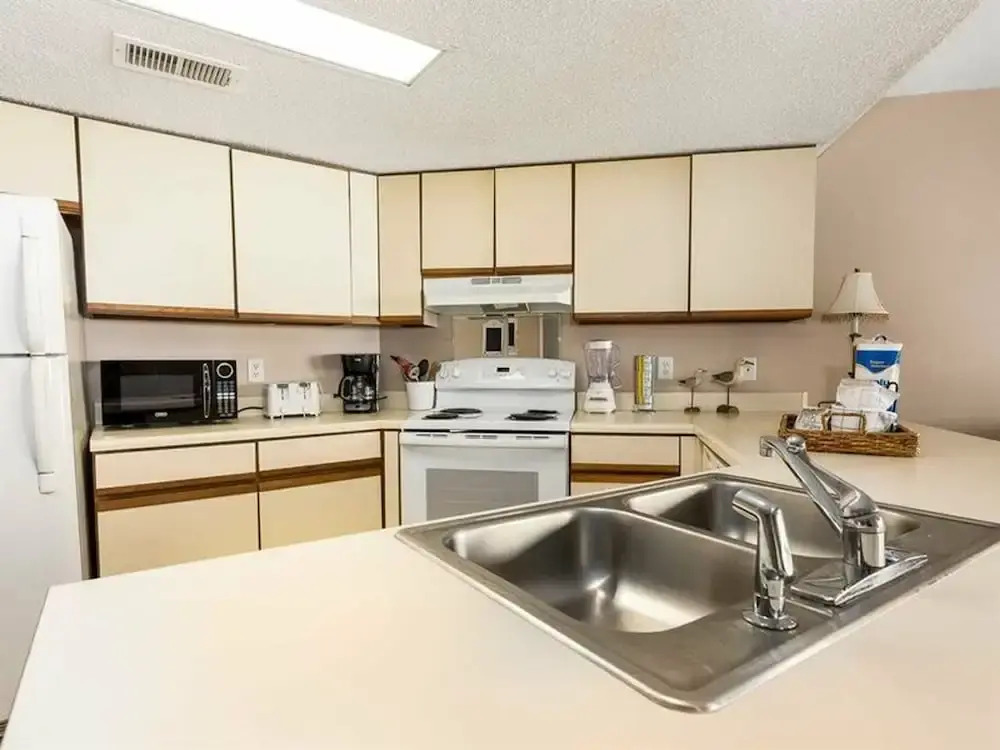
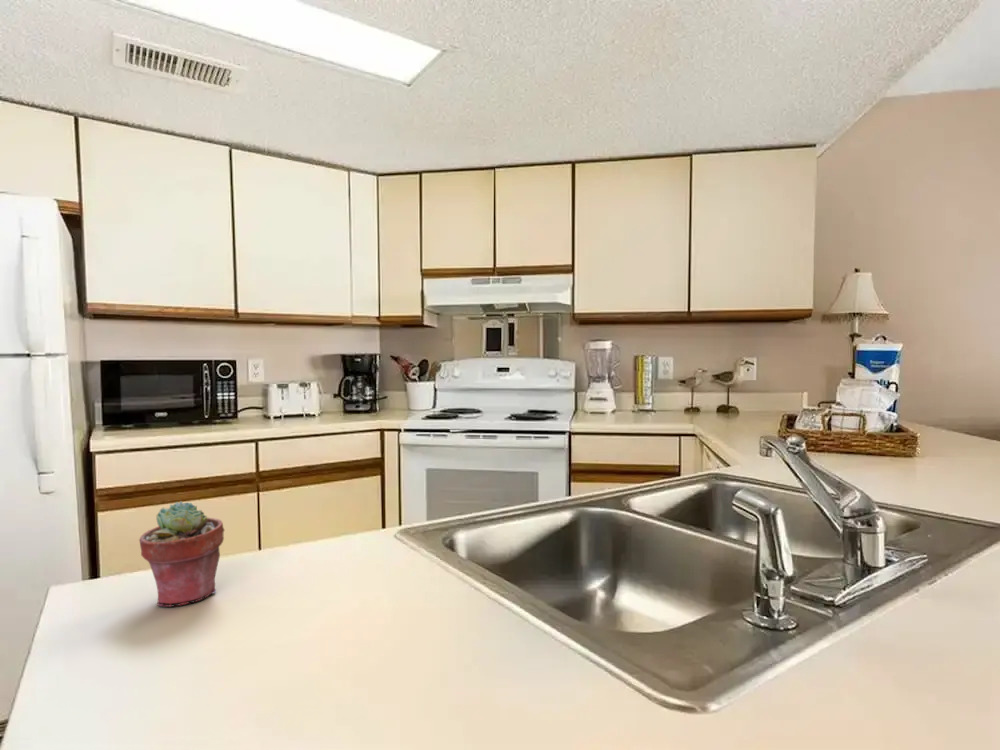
+ potted succulent [138,500,225,608]
